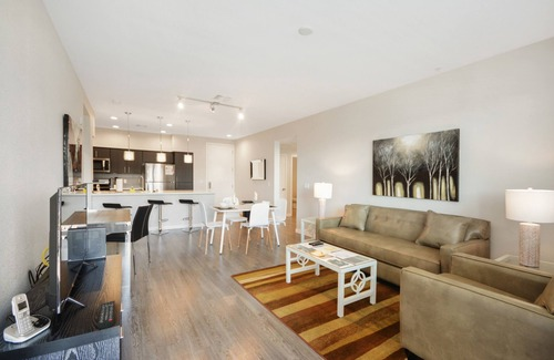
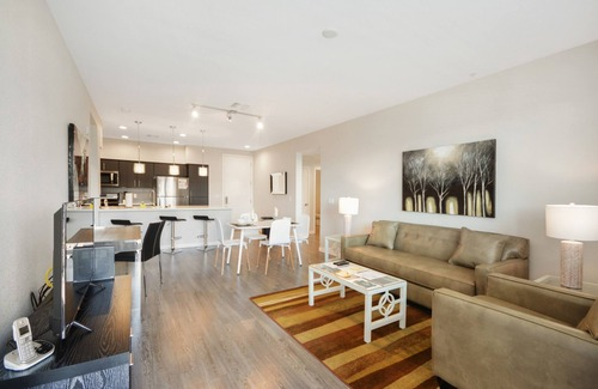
- remote control [96,300,116,330]
